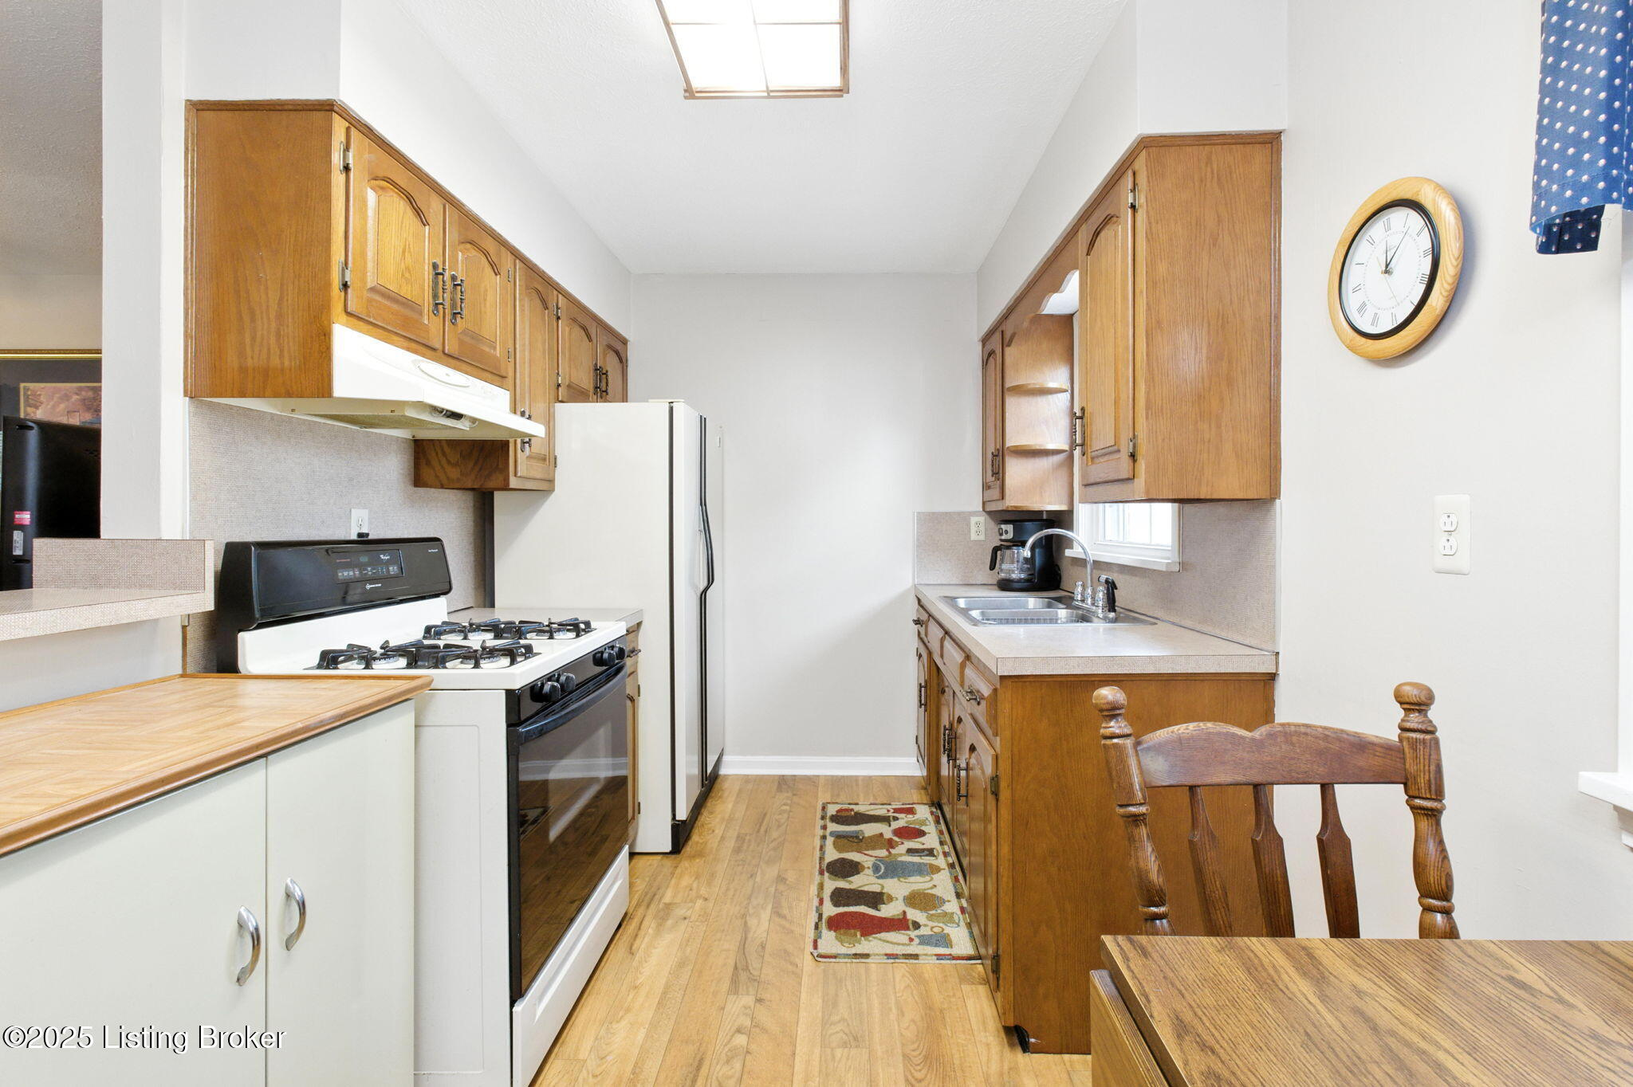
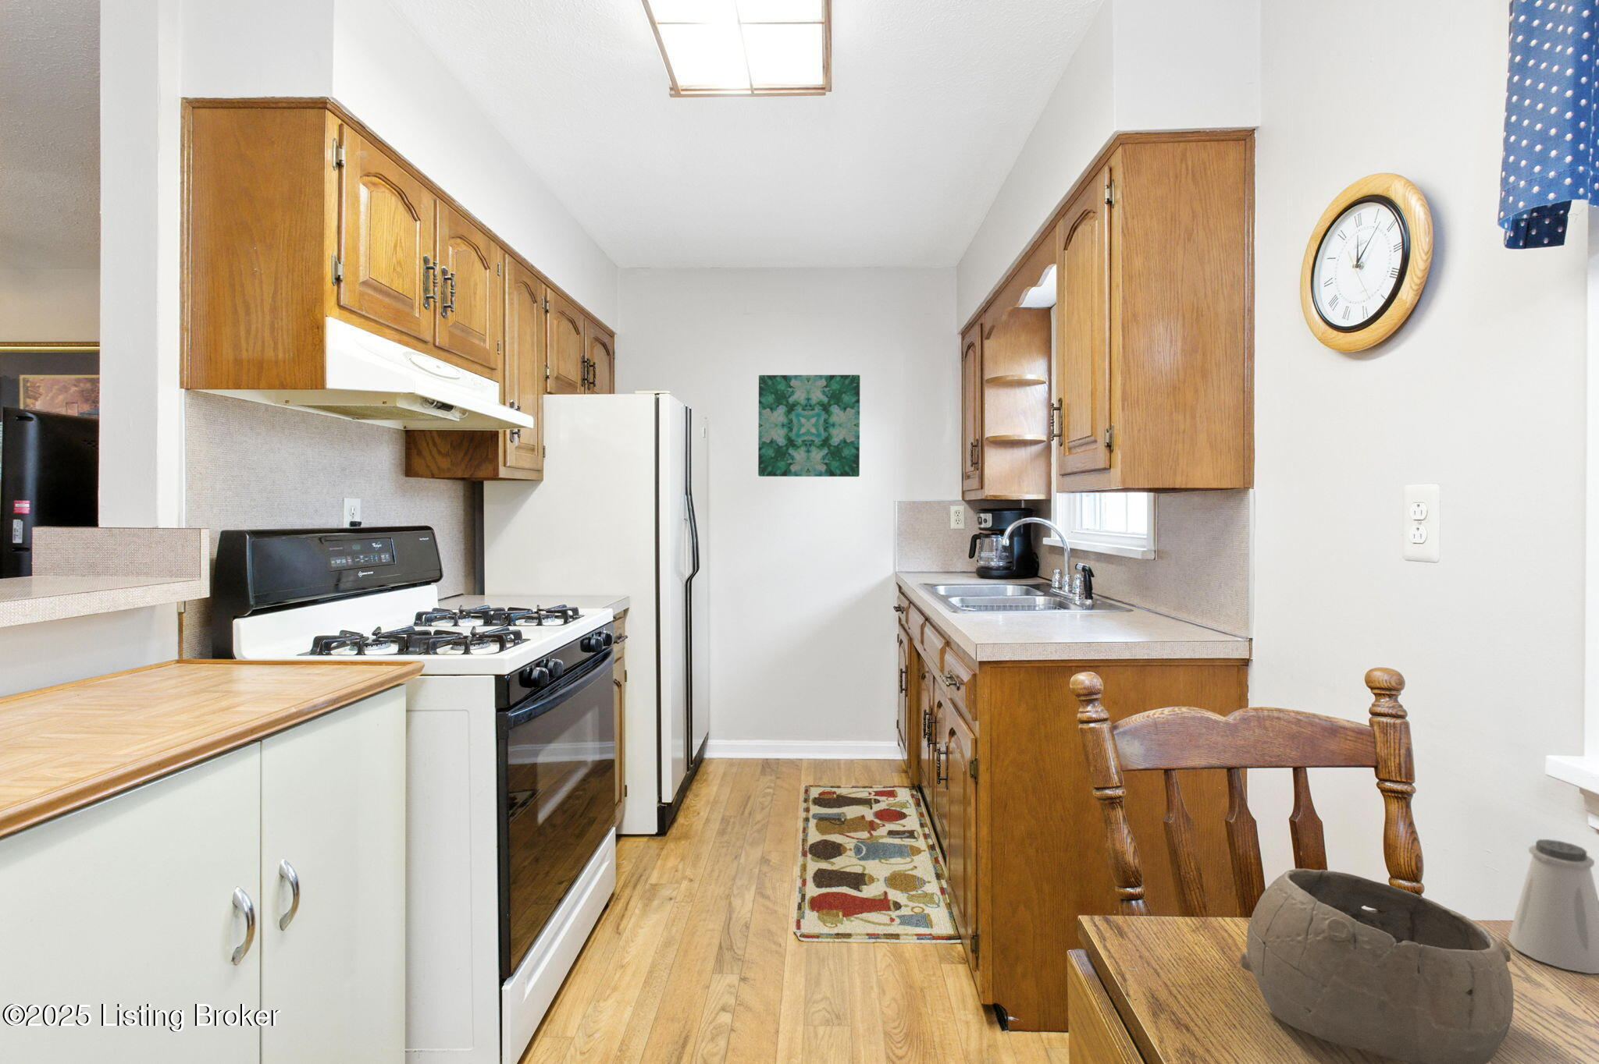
+ bowl [1239,867,1515,1064]
+ saltshaker [1506,838,1599,974]
+ wall art [758,374,860,477]
